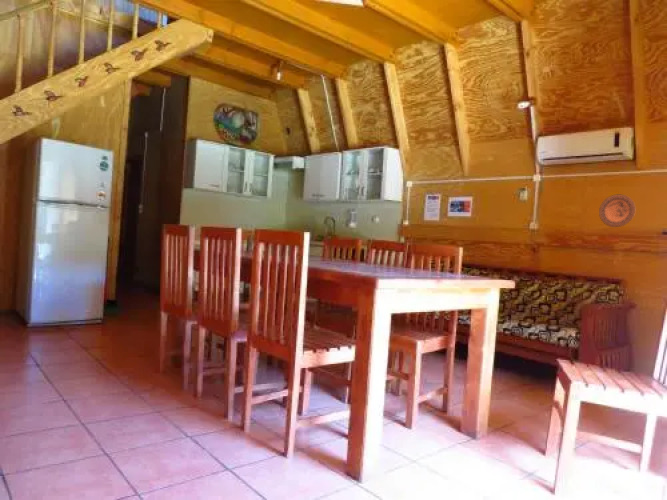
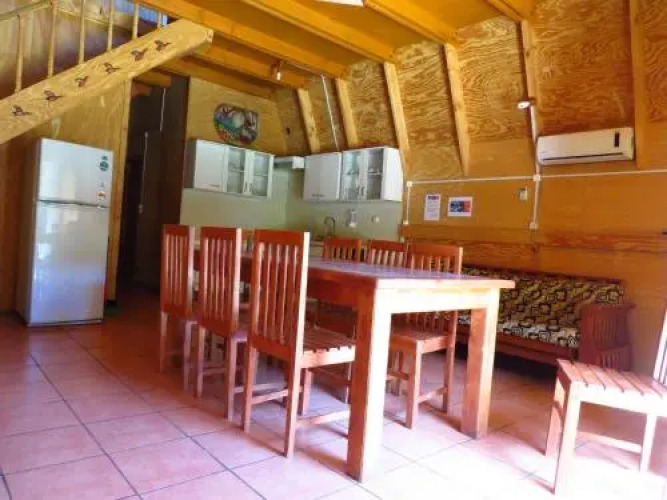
- decorative plate [598,194,636,228]
